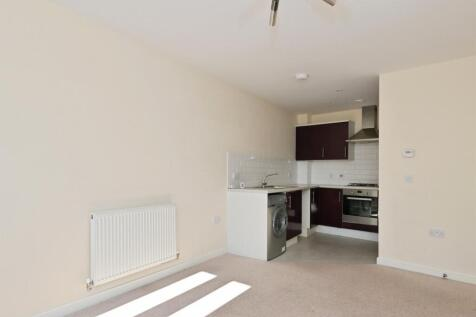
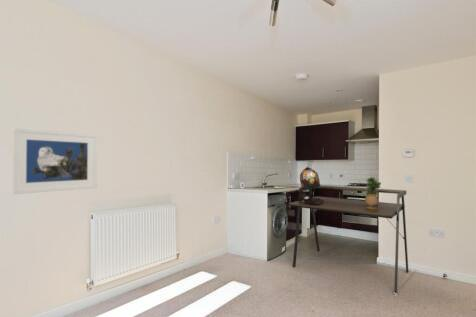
+ potted plant [364,176,383,209]
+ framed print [11,127,98,195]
+ table lamp [297,166,324,204]
+ desk [288,184,409,294]
